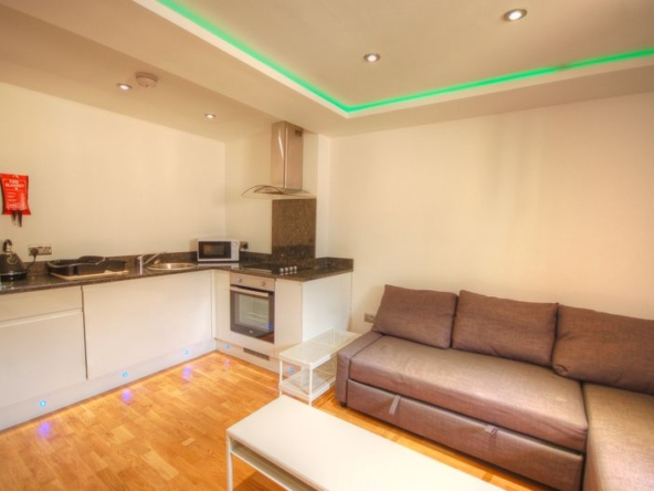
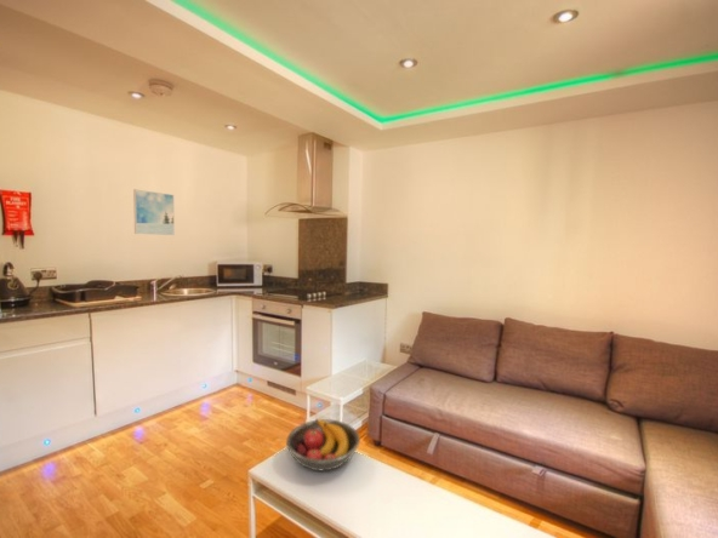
+ fruit bowl [285,418,361,471]
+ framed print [132,188,176,236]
